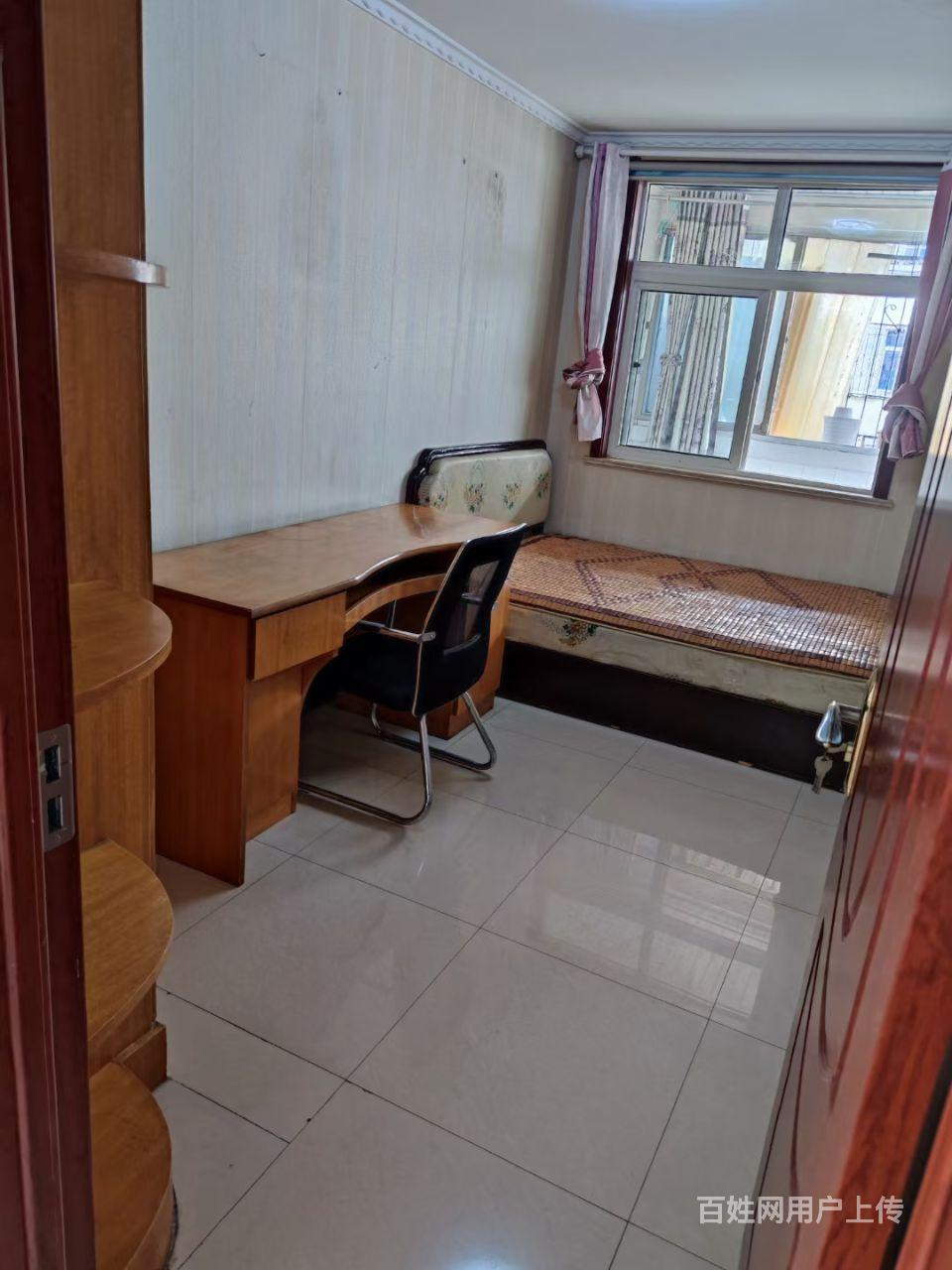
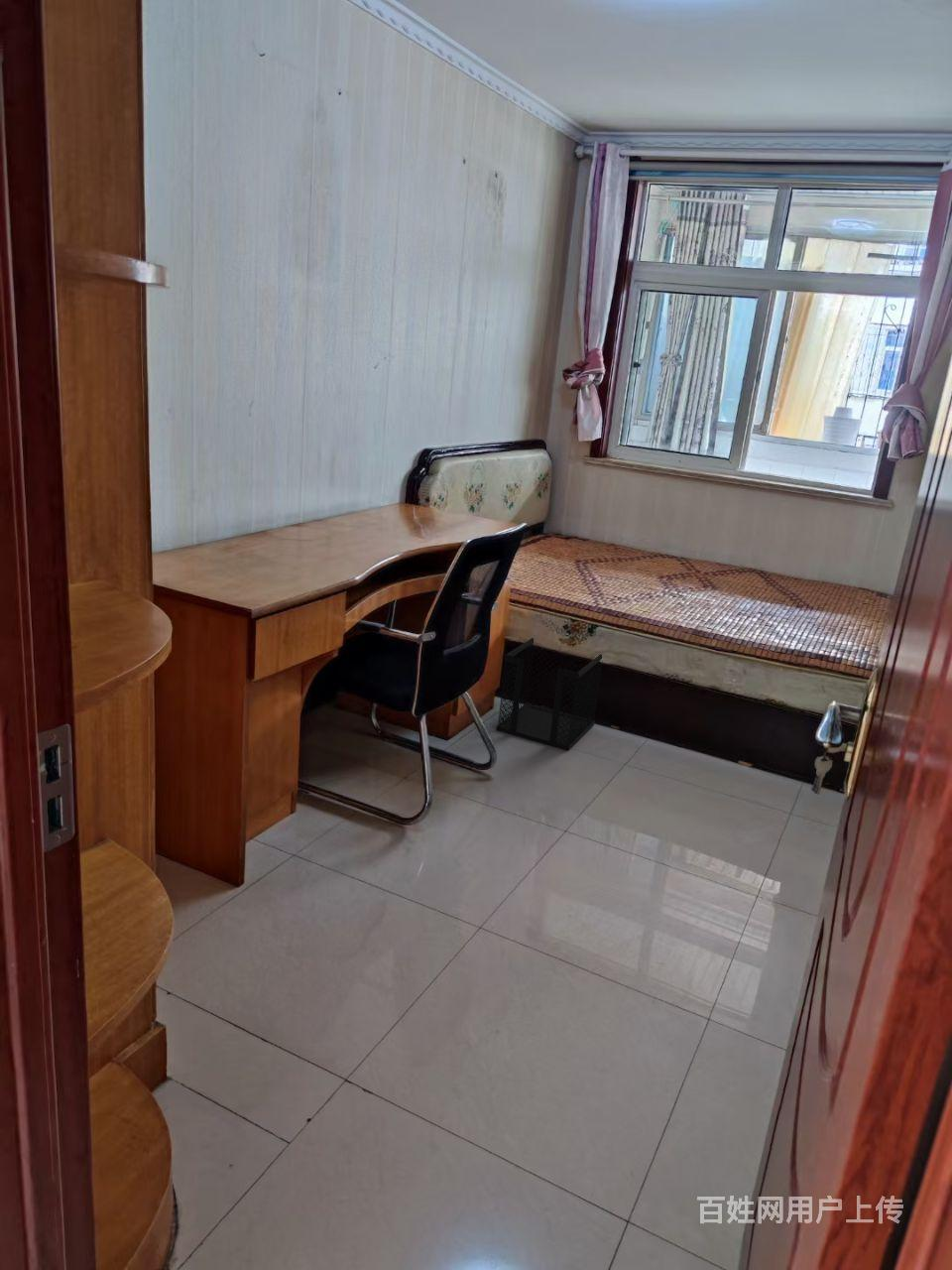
+ wastebasket [496,637,602,751]
